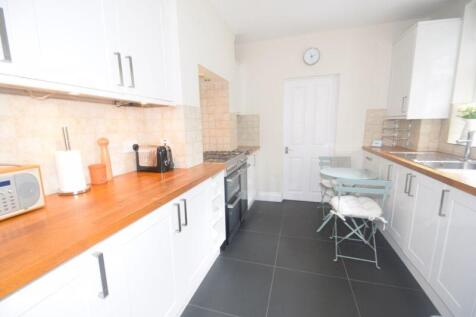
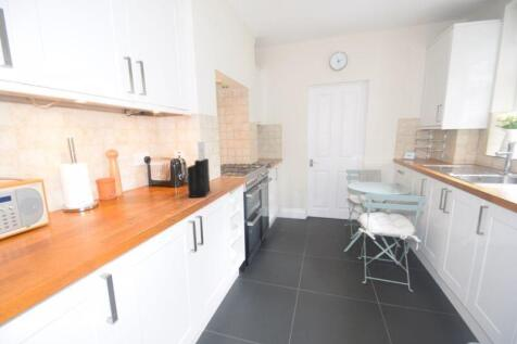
+ knife block [186,141,211,199]
